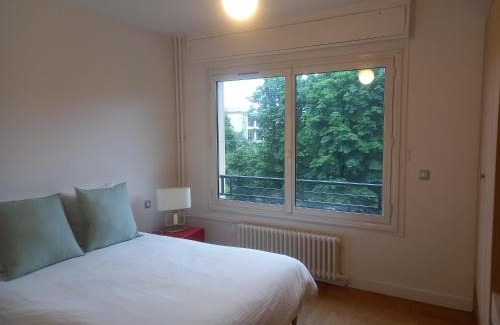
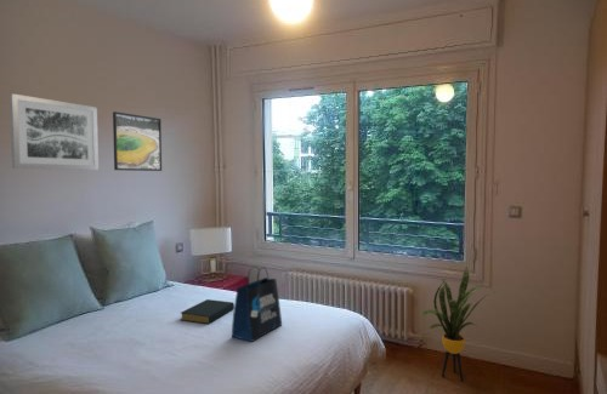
+ wall art [8,92,100,171]
+ house plant [419,265,495,382]
+ hardback book [180,298,234,325]
+ tote bag [231,265,283,343]
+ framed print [112,110,163,172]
